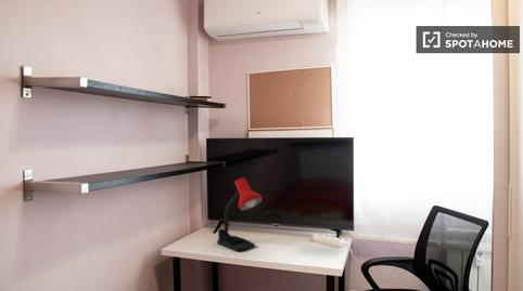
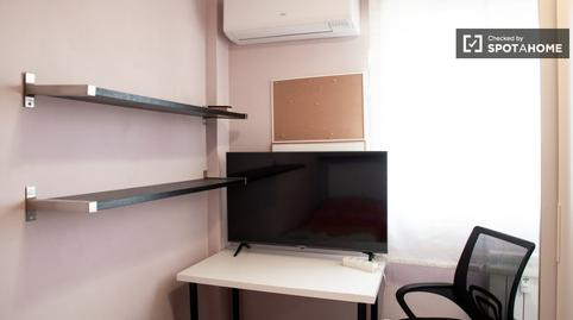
- desk lamp [216,176,263,252]
